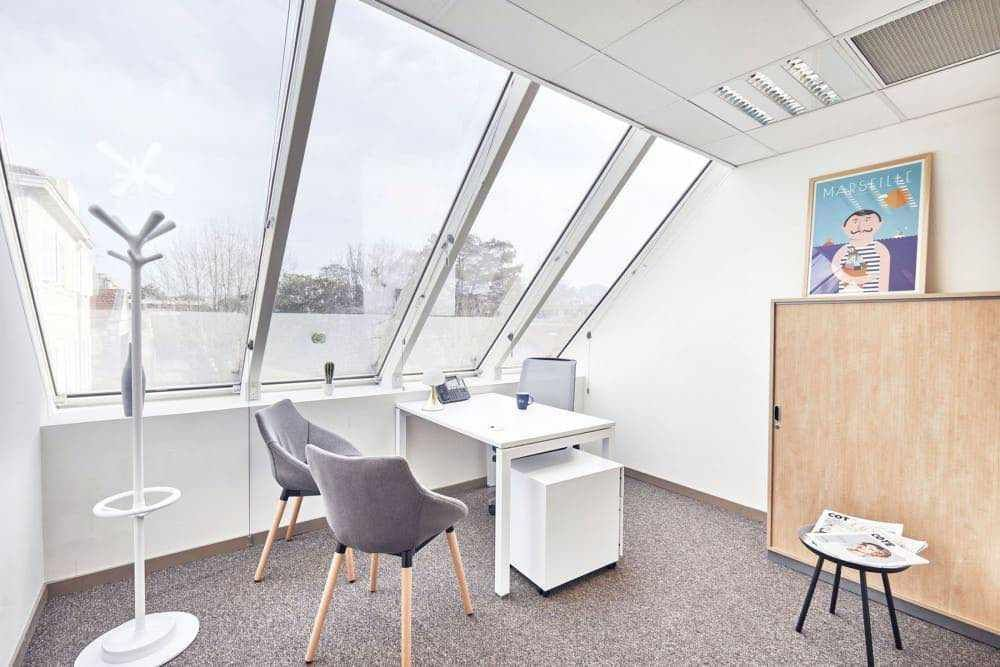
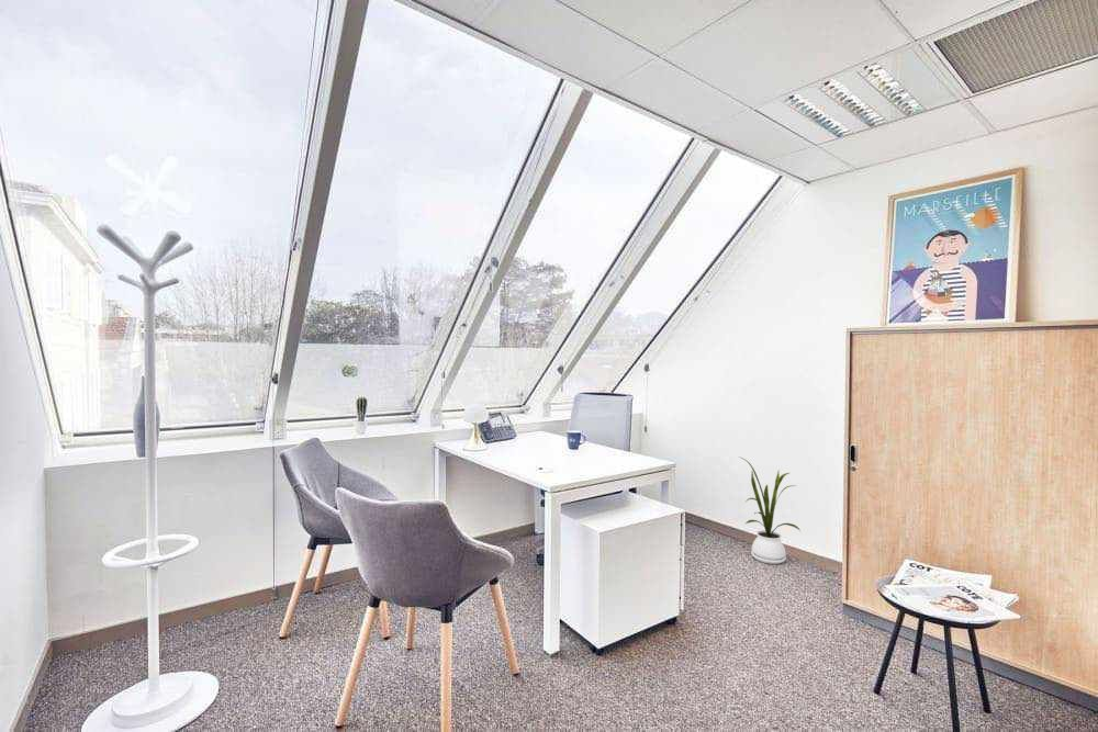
+ house plant [738,455,802,565]
